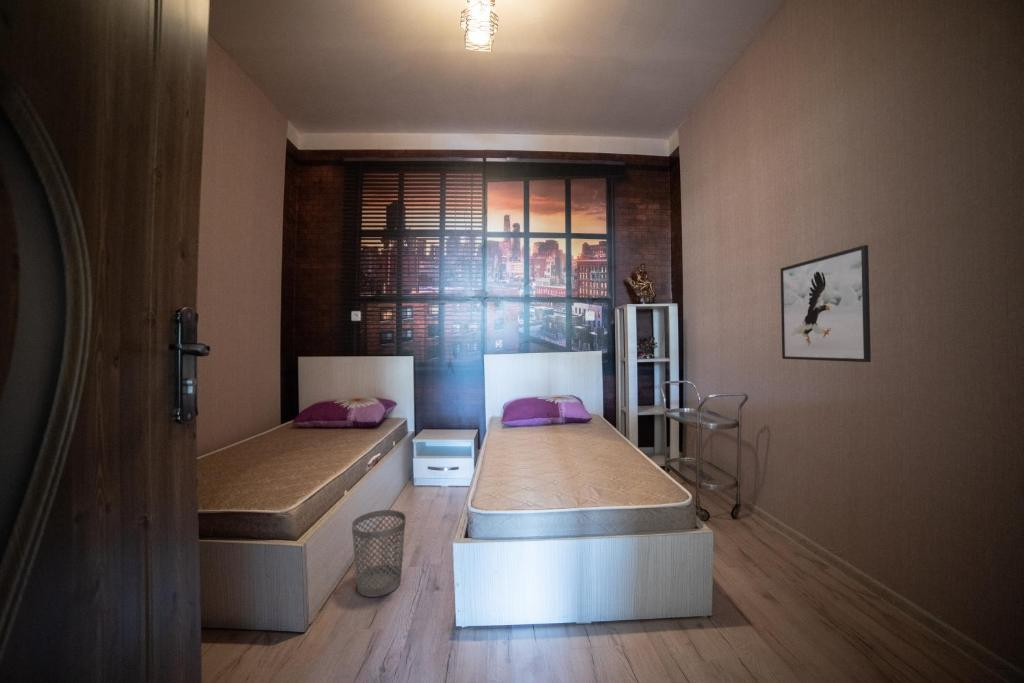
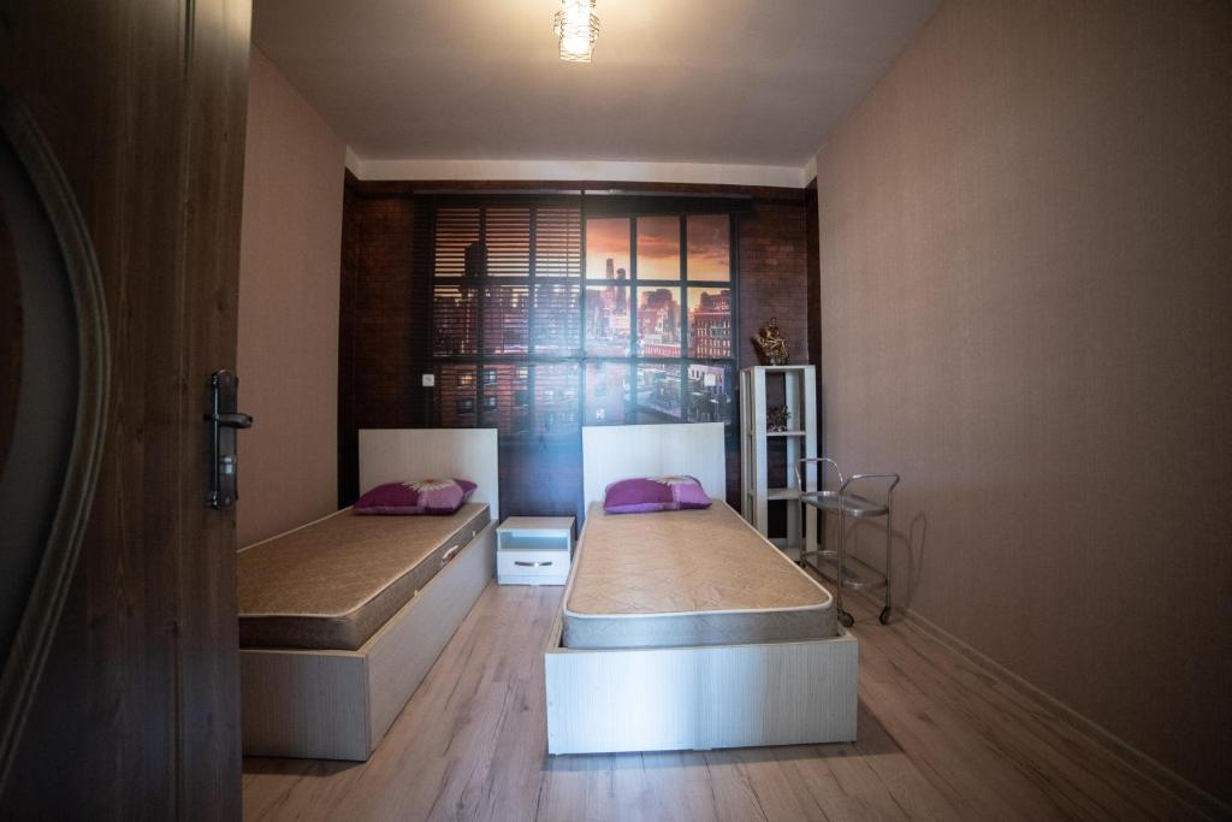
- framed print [779,244,872,363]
- wastebasket [351,509,407,598]
